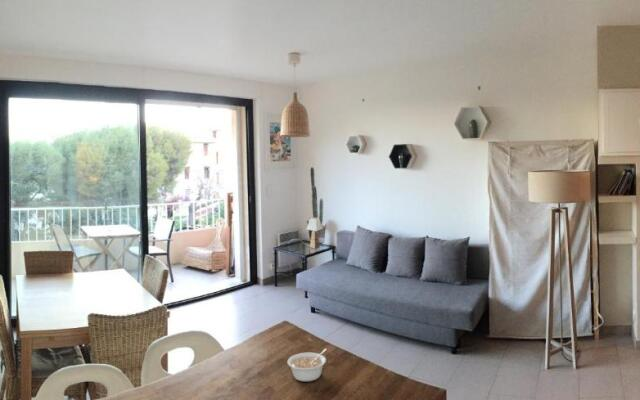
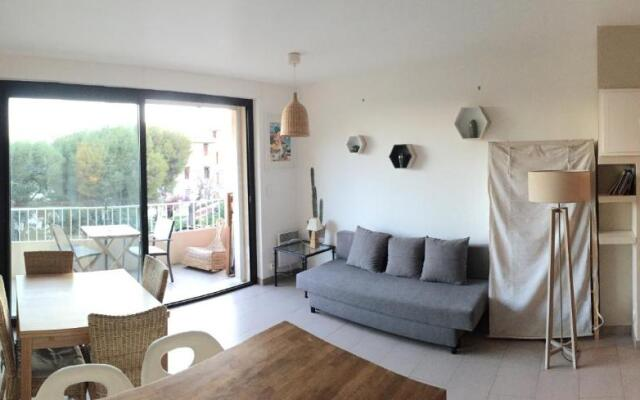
- legume [286,348,328,382]
